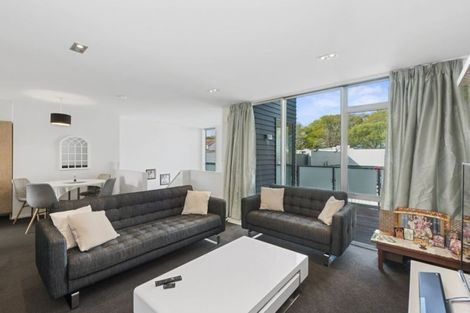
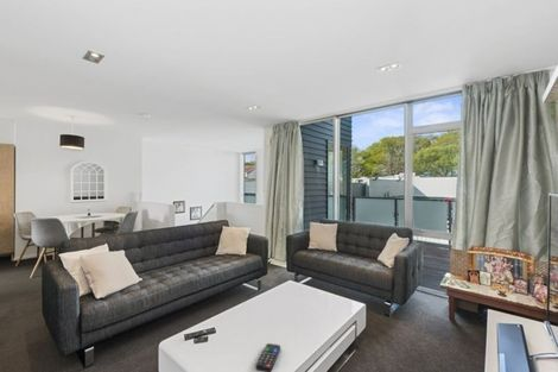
+ remote control [255,342,281,372]
